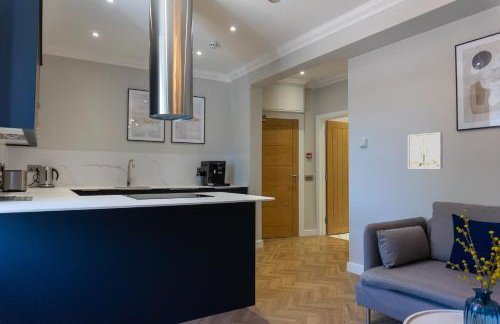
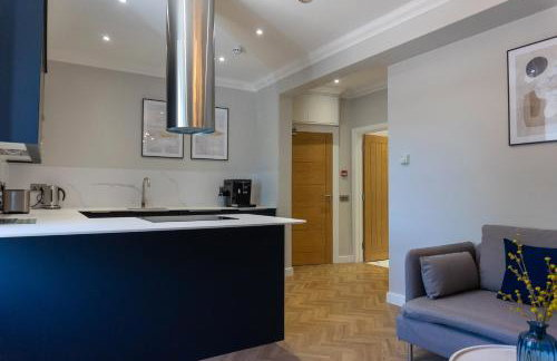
- wall art [407,131,444,169]
